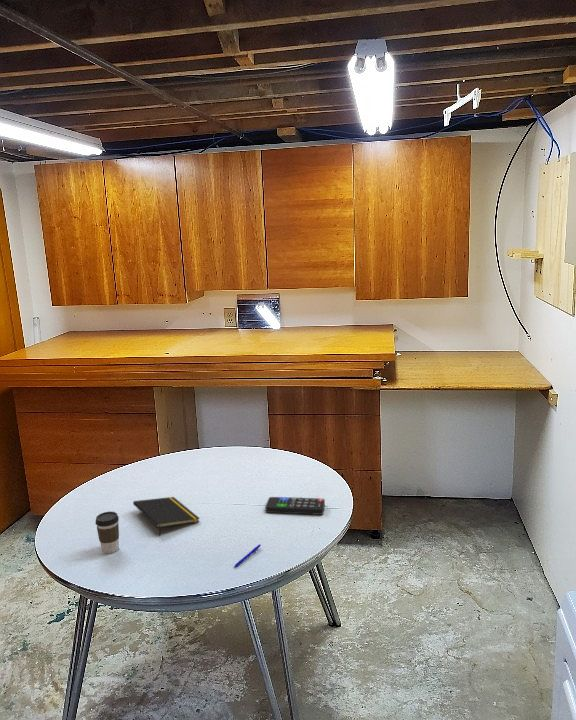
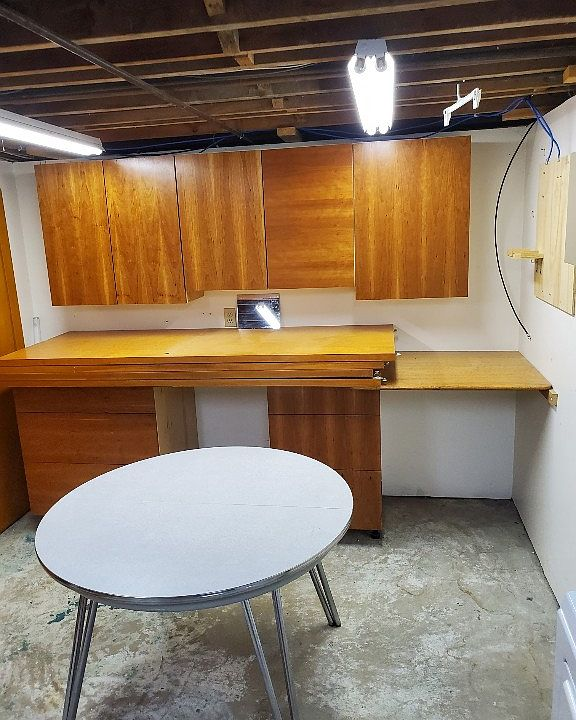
- notepad [132,496,201,538]
- coffee cup [94,511,120,554]
- remote control [265,496,326,516]
- pen [233,543,262,568]
